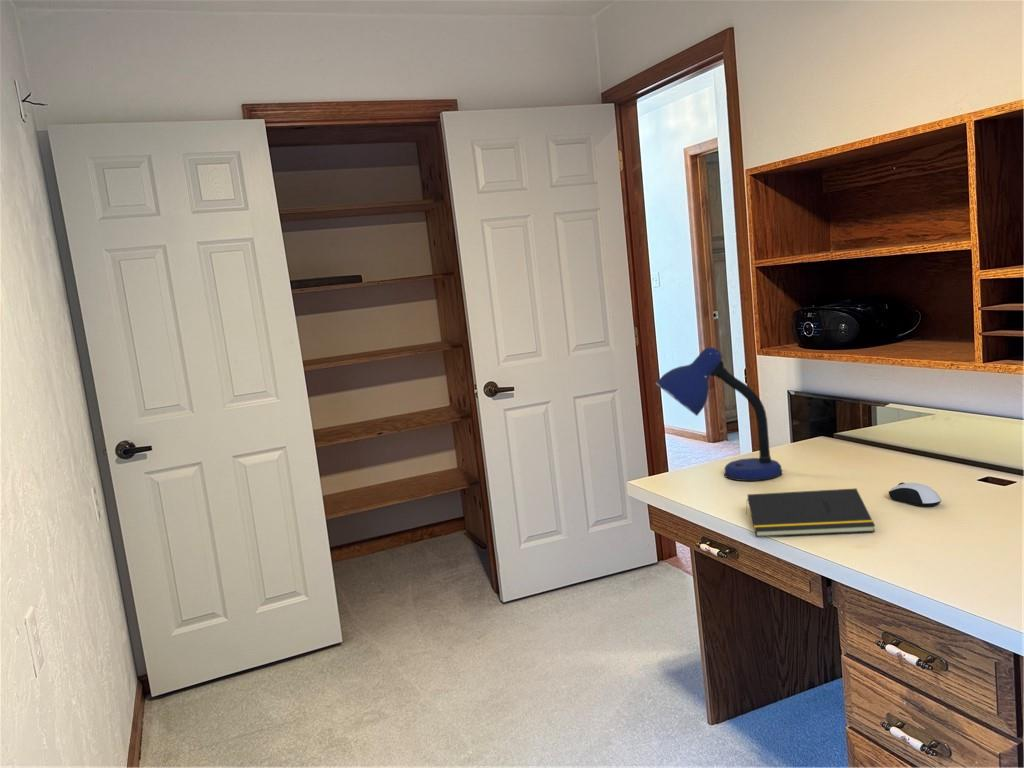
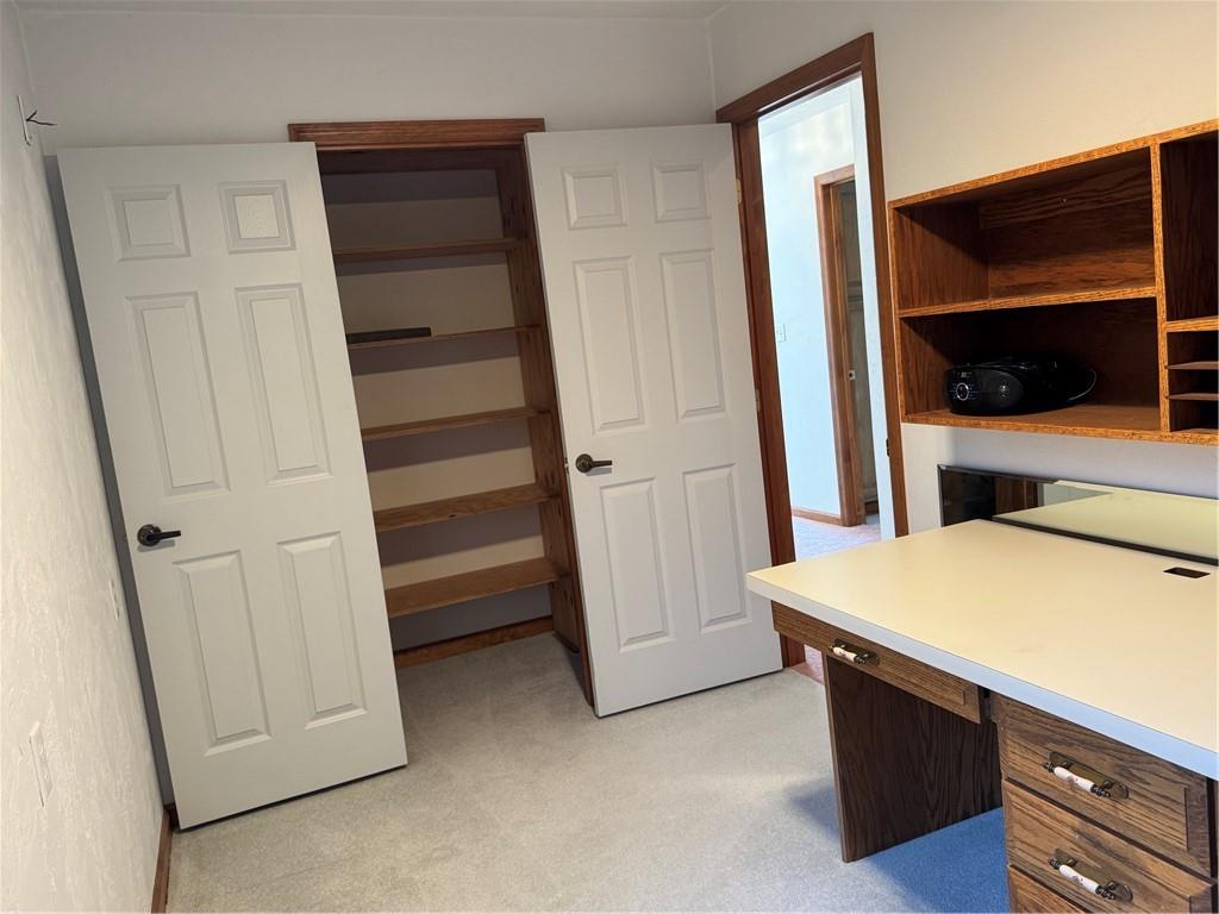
- notepad [745,488,876,538]
- desk lamp [655,346,783,482]
- computer mouse [887,482,943,507]
